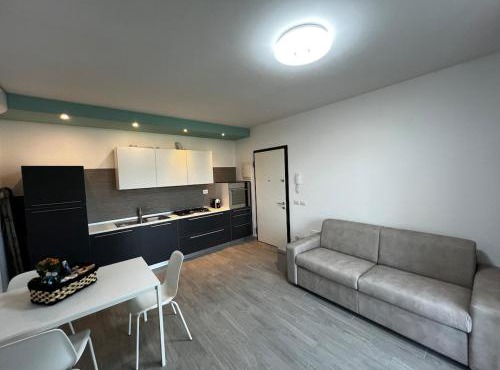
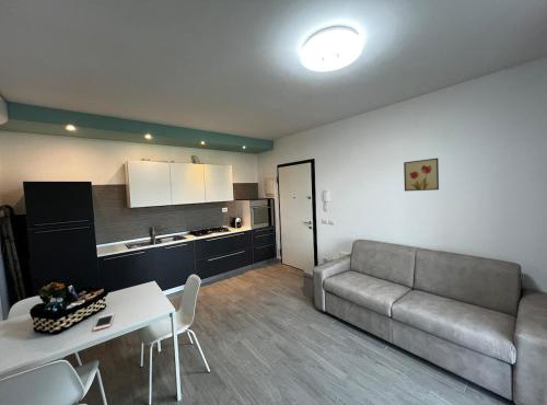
+ cell phone [92,312,116,332]
+ wall art [403,158,440,193]
